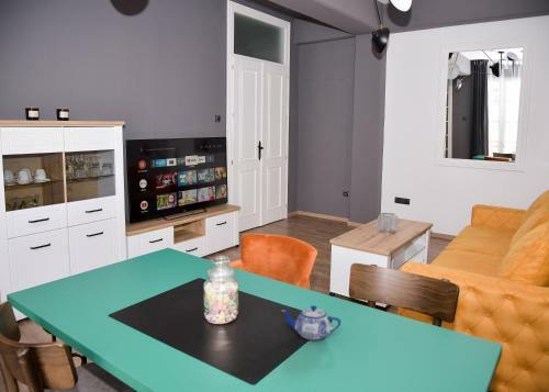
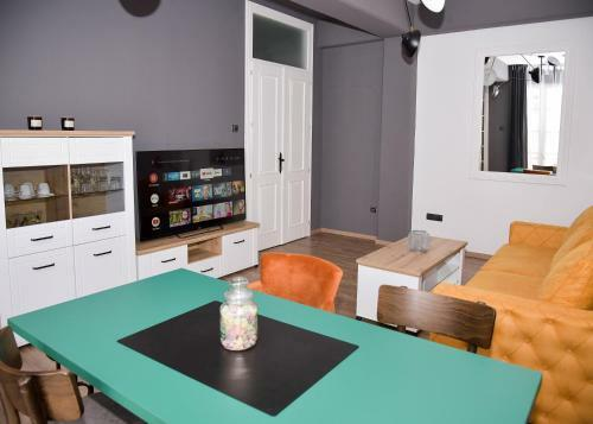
- teapot [280,304,341,340]
